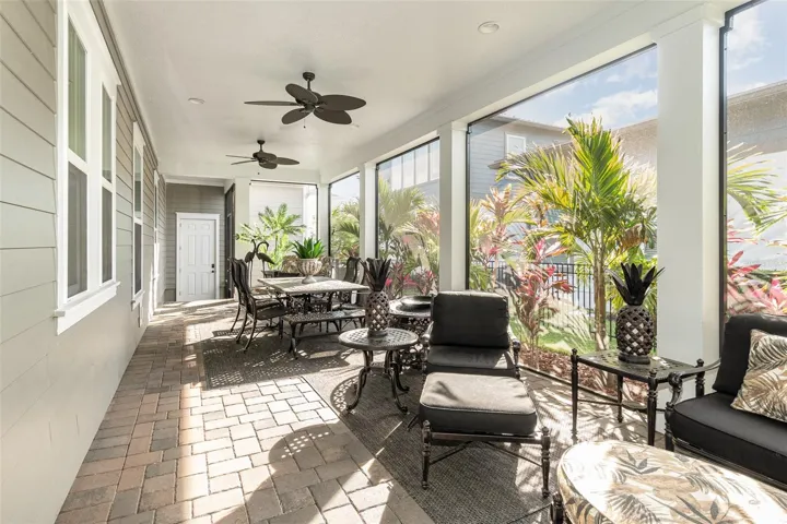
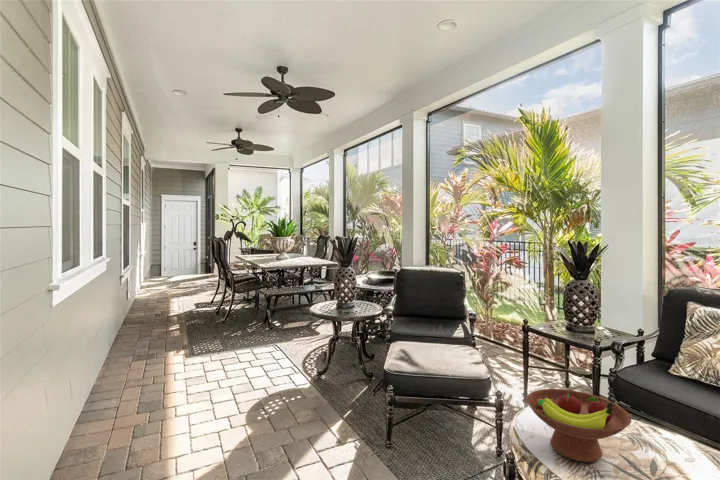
+ fruit bowl [525,388,632,463]
